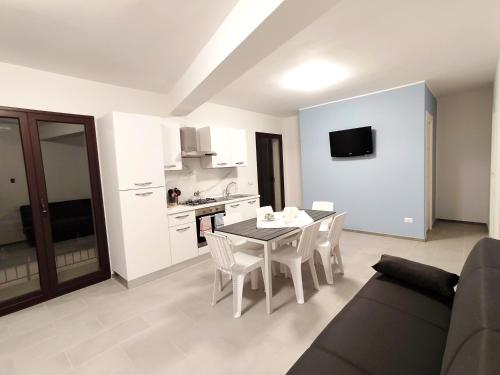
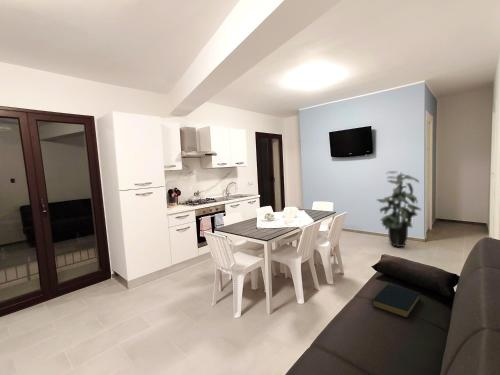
+ indoor plant [375,170,422,248]
+ hardback book [371,283,421,319]
